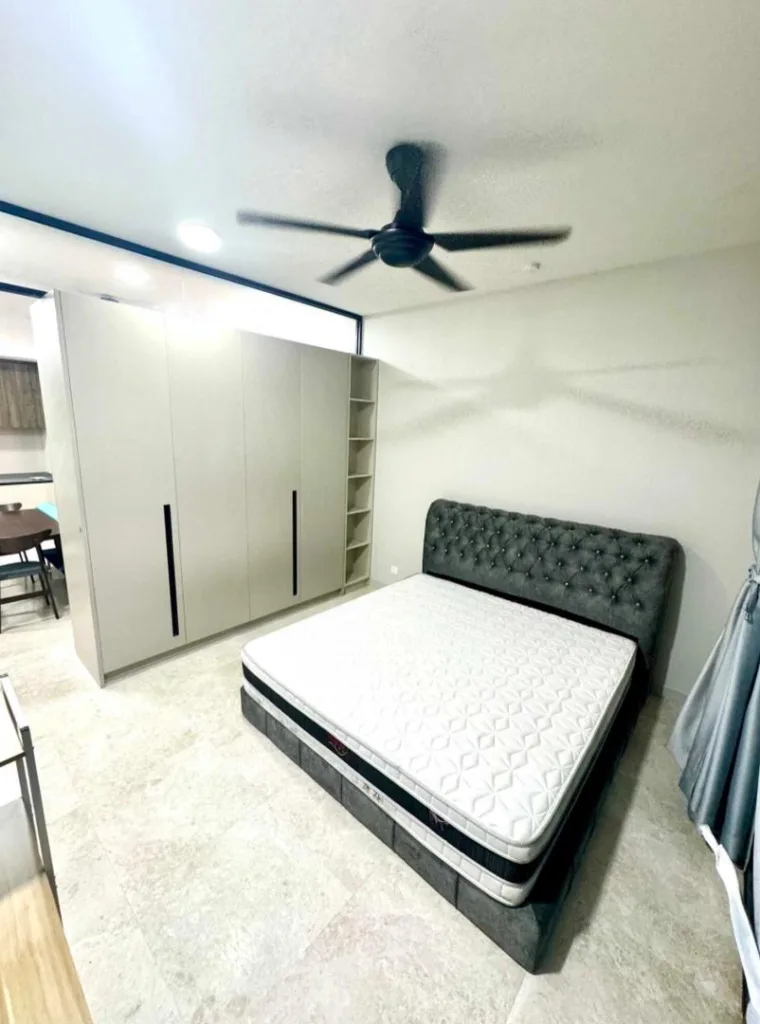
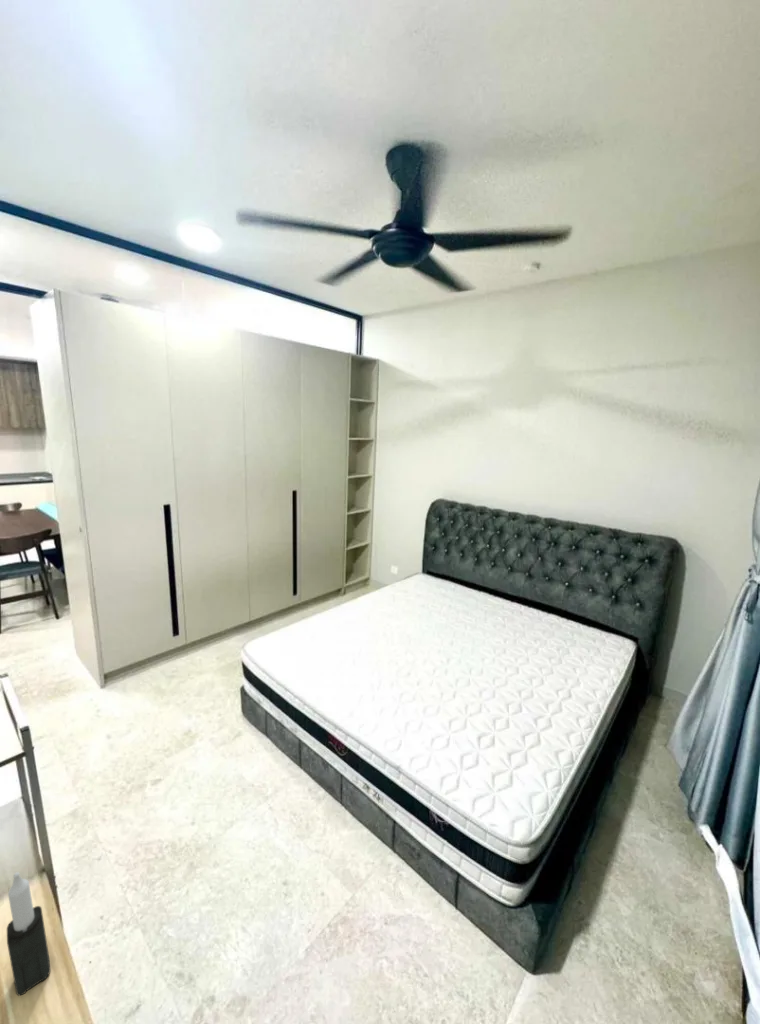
+ candle [6,871,51,997]
